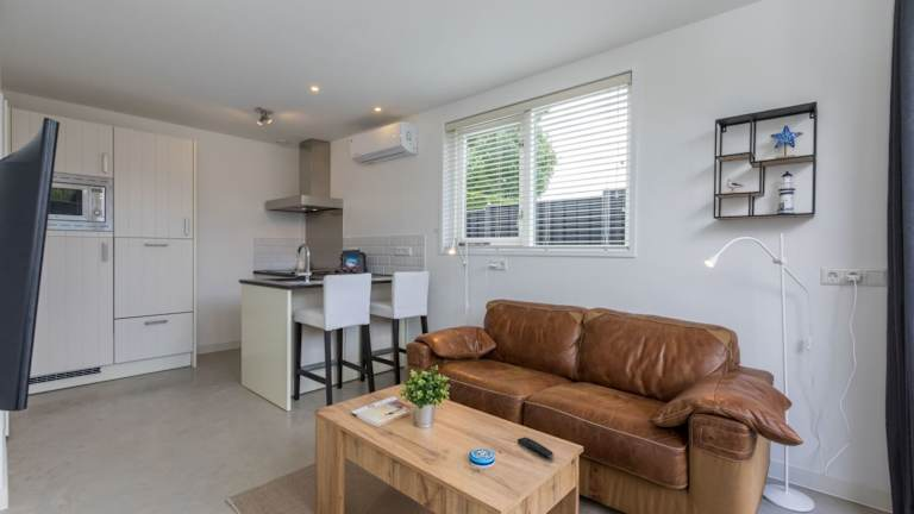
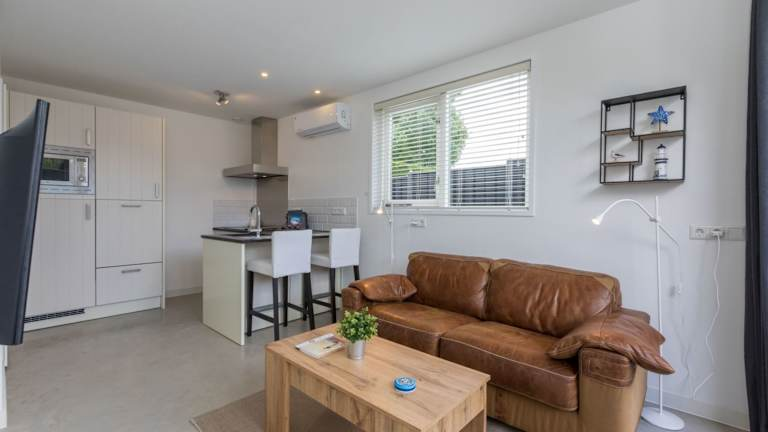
- remote control [517,435,555,459]
